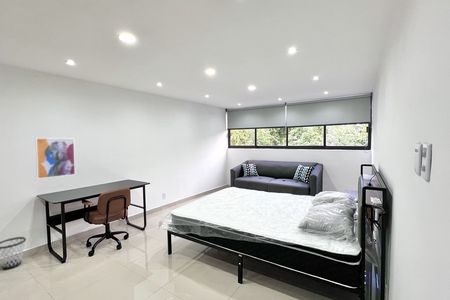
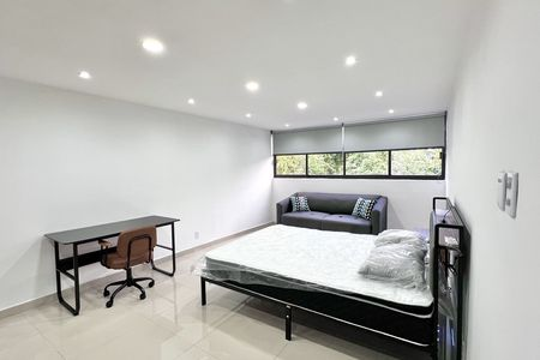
- wall art [34,137,76,180]
- wastebasket [0,236,27,270]
